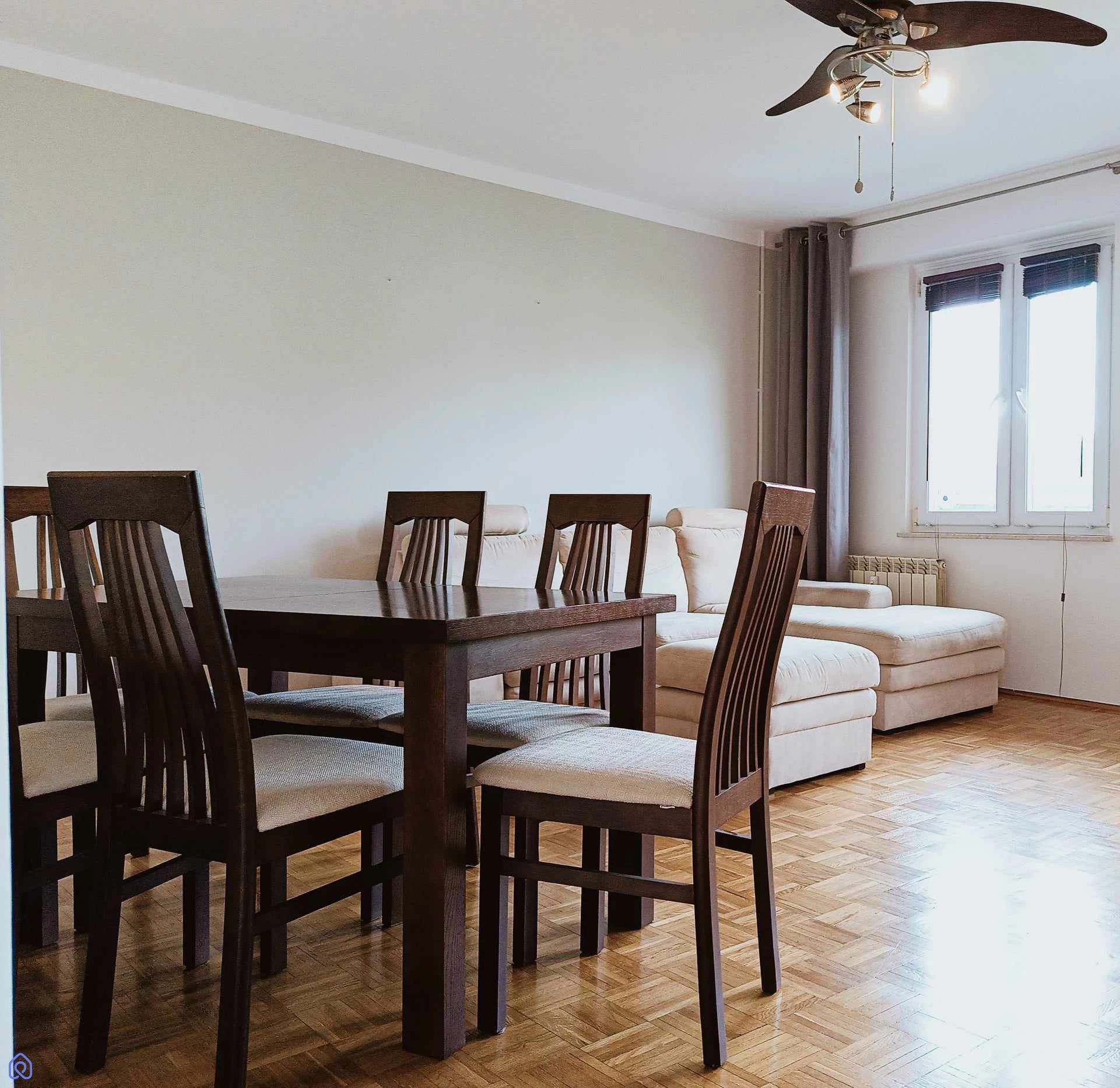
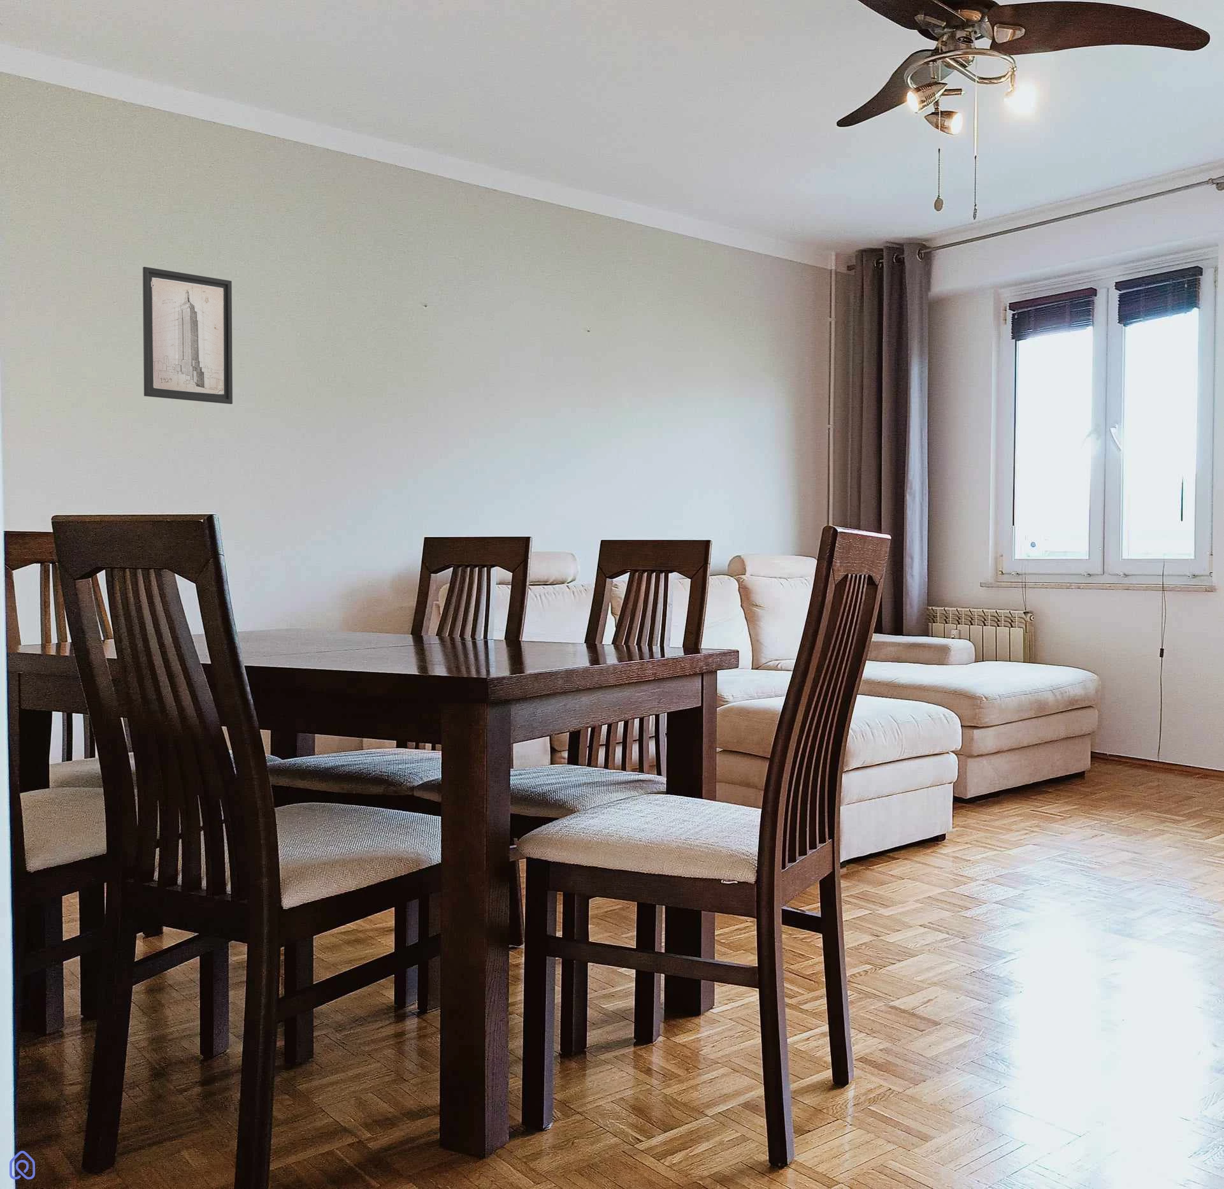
+ wall art [142,267,233,404]
